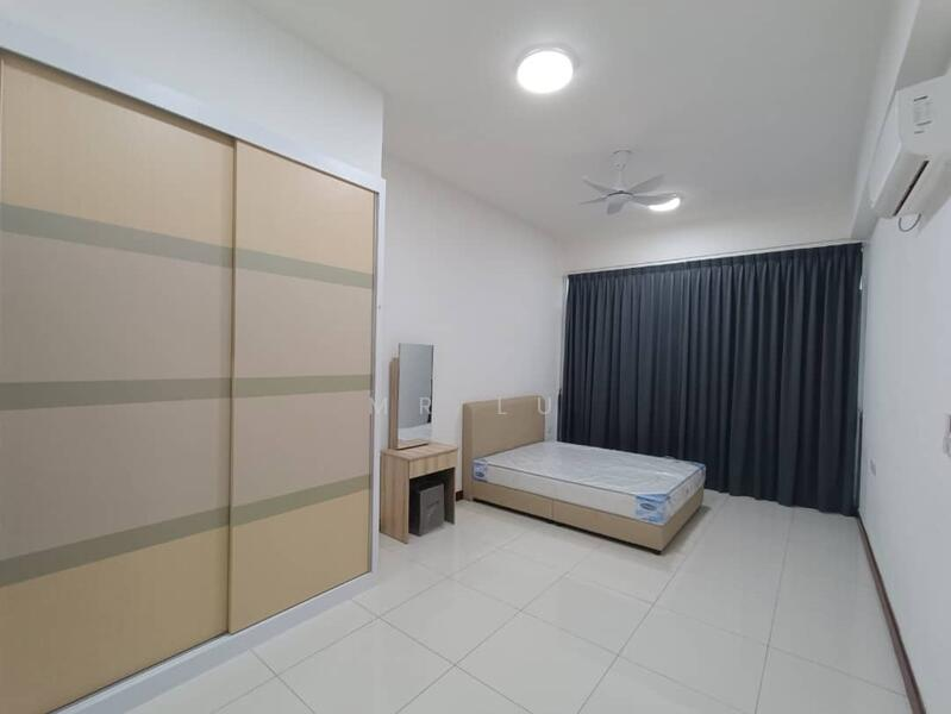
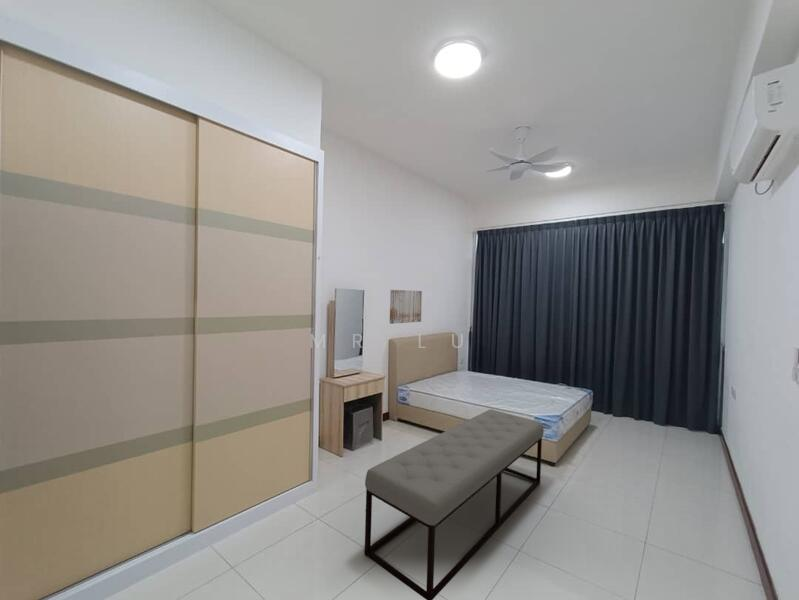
+ bench [364,408,545,600]
+ wall art [389,289,423,325]
